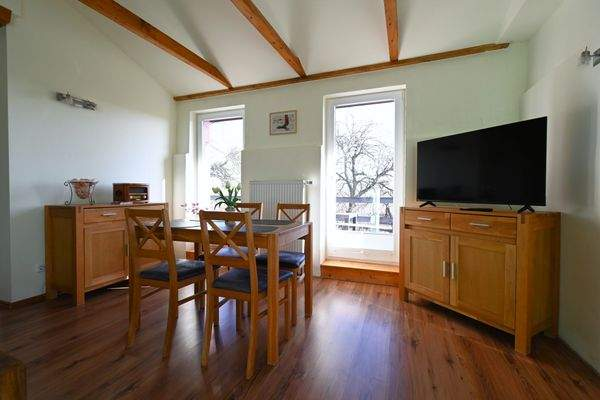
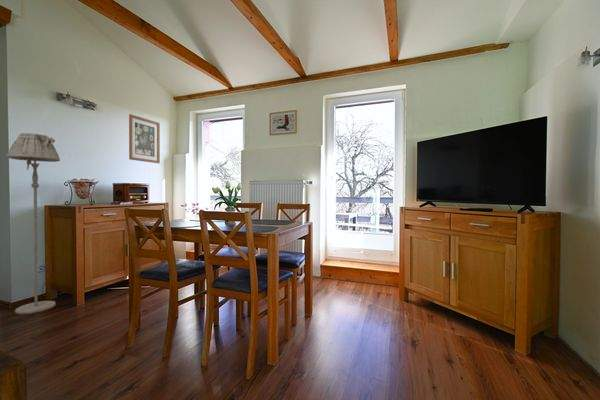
+ wall art [128,113,161,164]
+ floor lamp [6,132,61,315]
